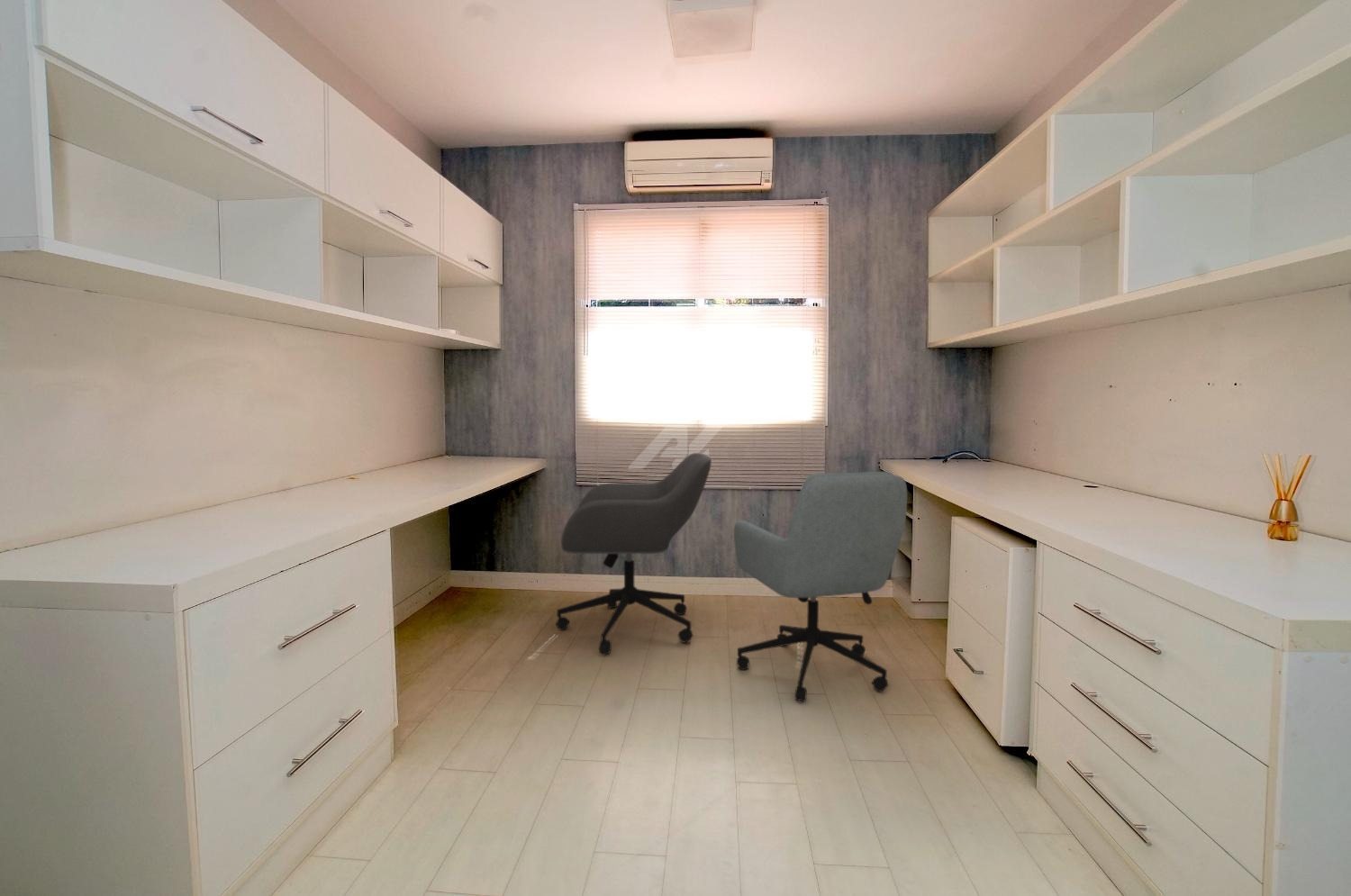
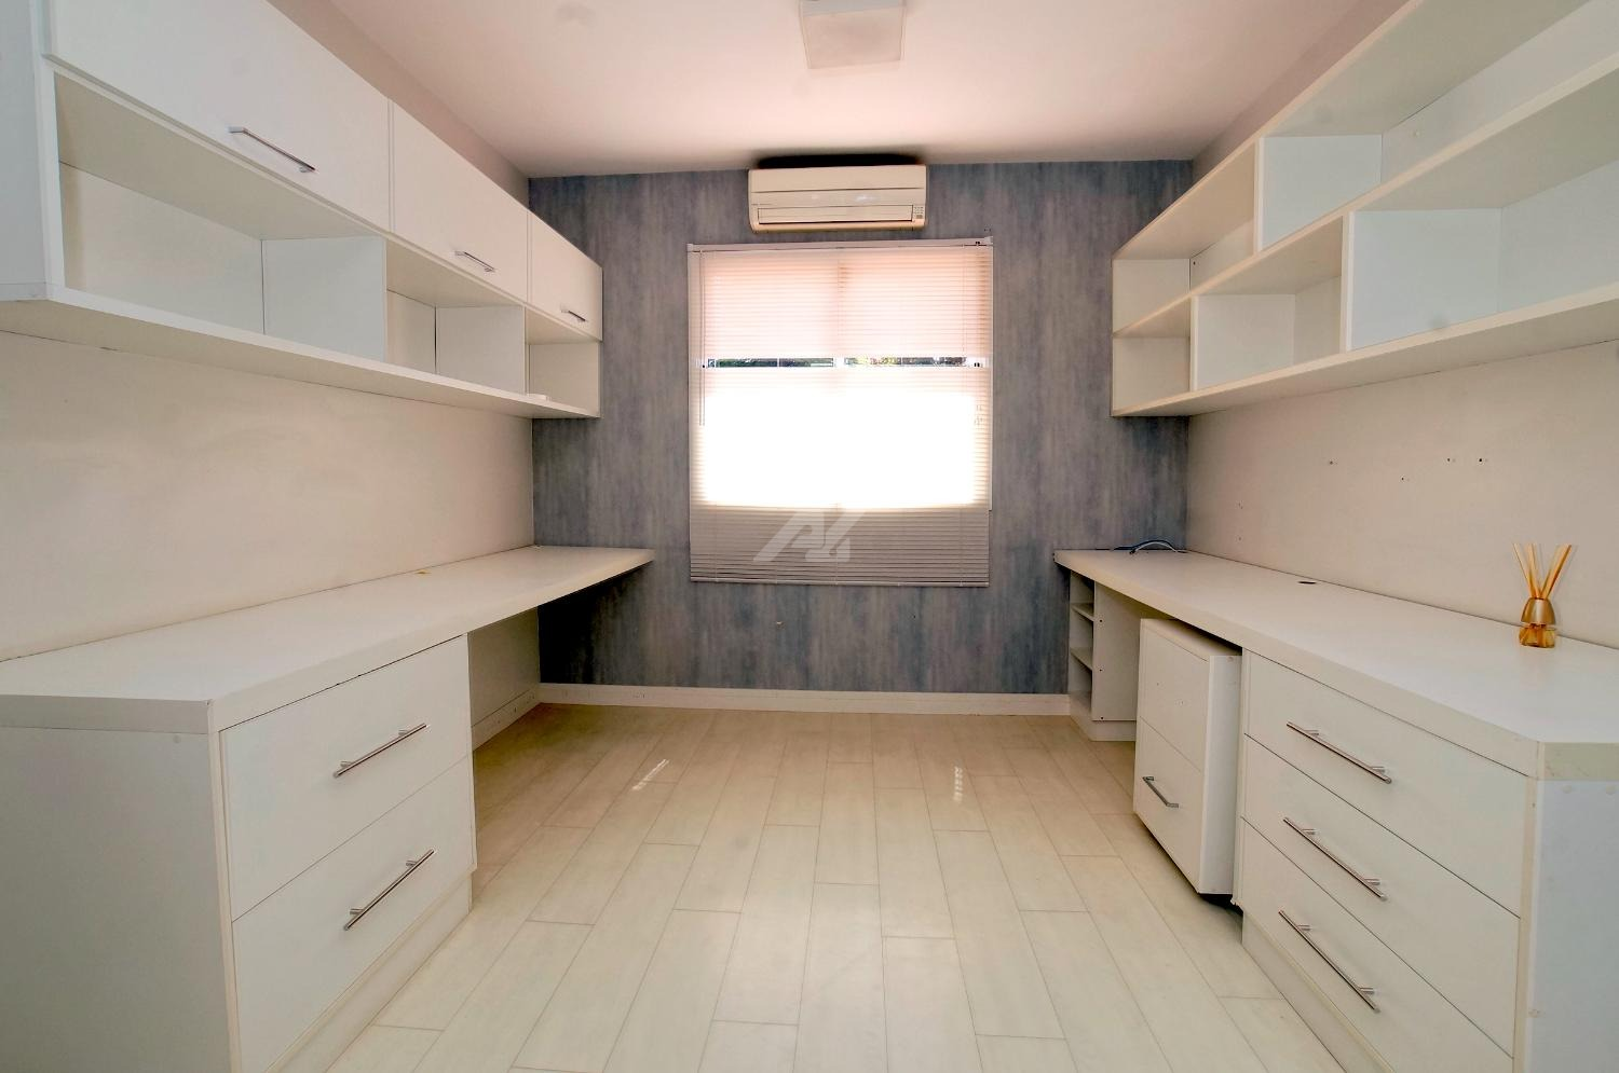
- office chair [733,471,908,702]
- office chair [555,452,712,655]
